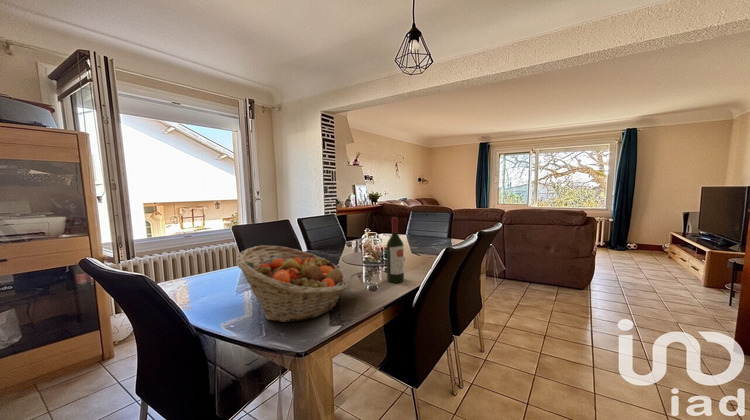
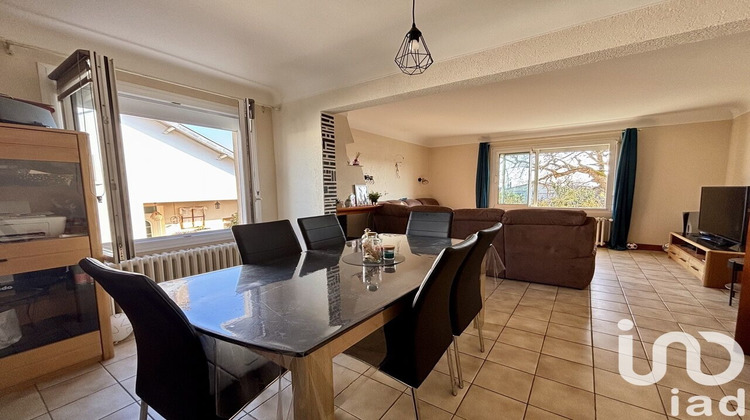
- fruit basket [235,244,349,323]
- wine bottle [386,216,405,284]
